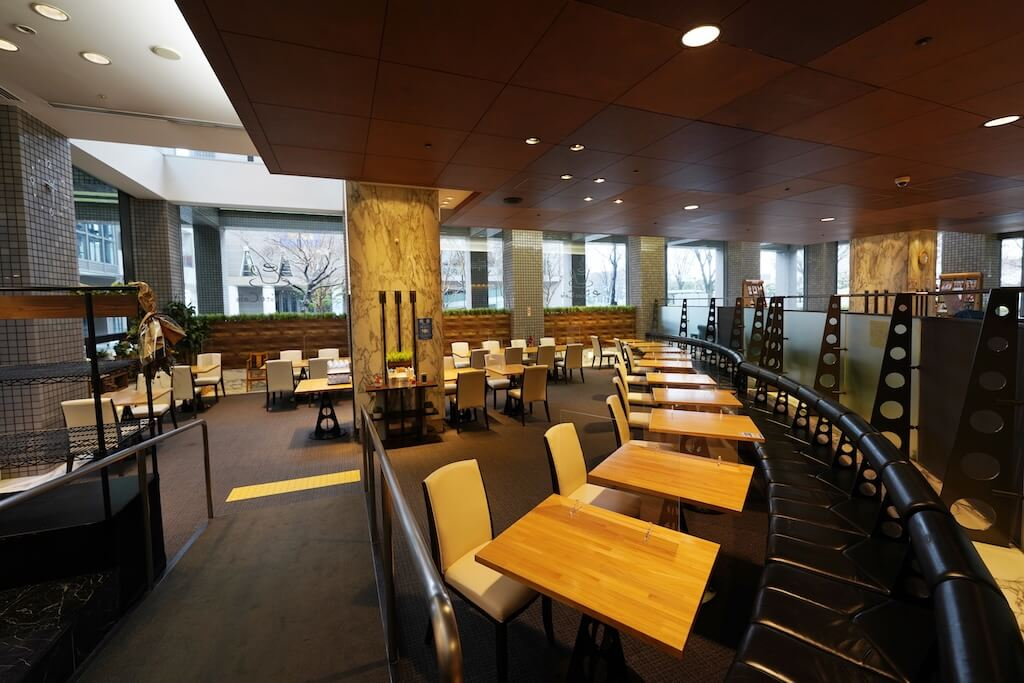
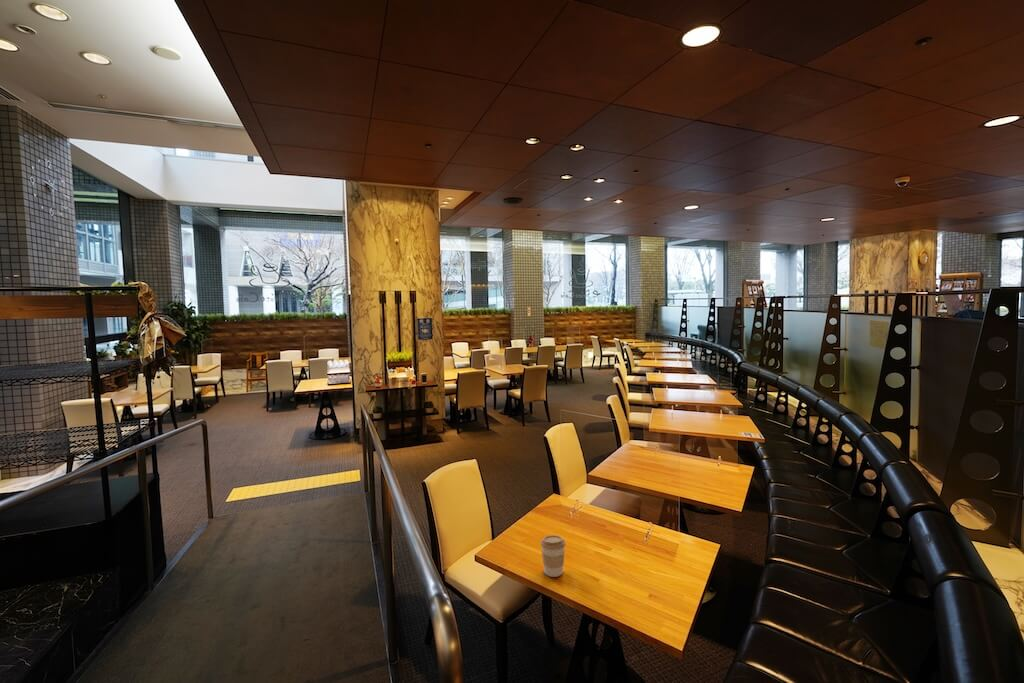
+ coffee cup [540,534,567,578]
